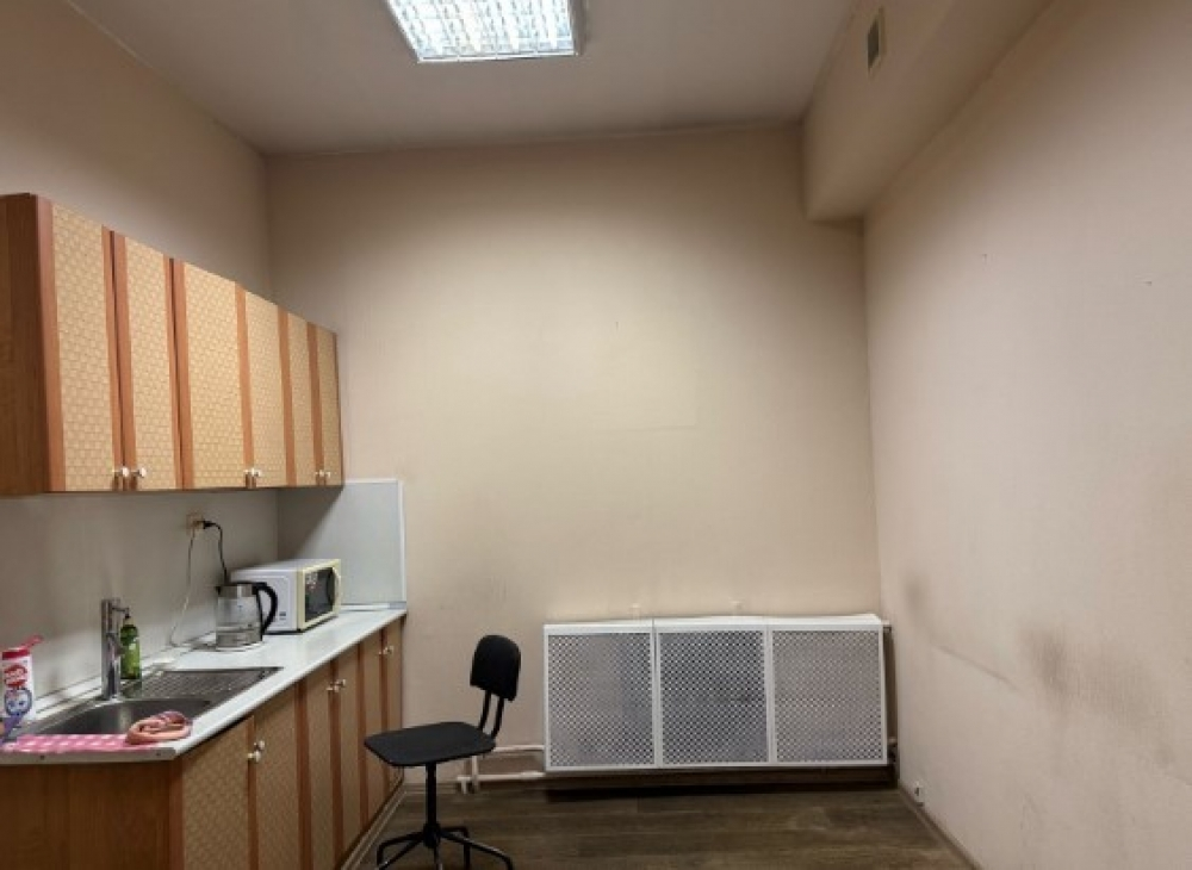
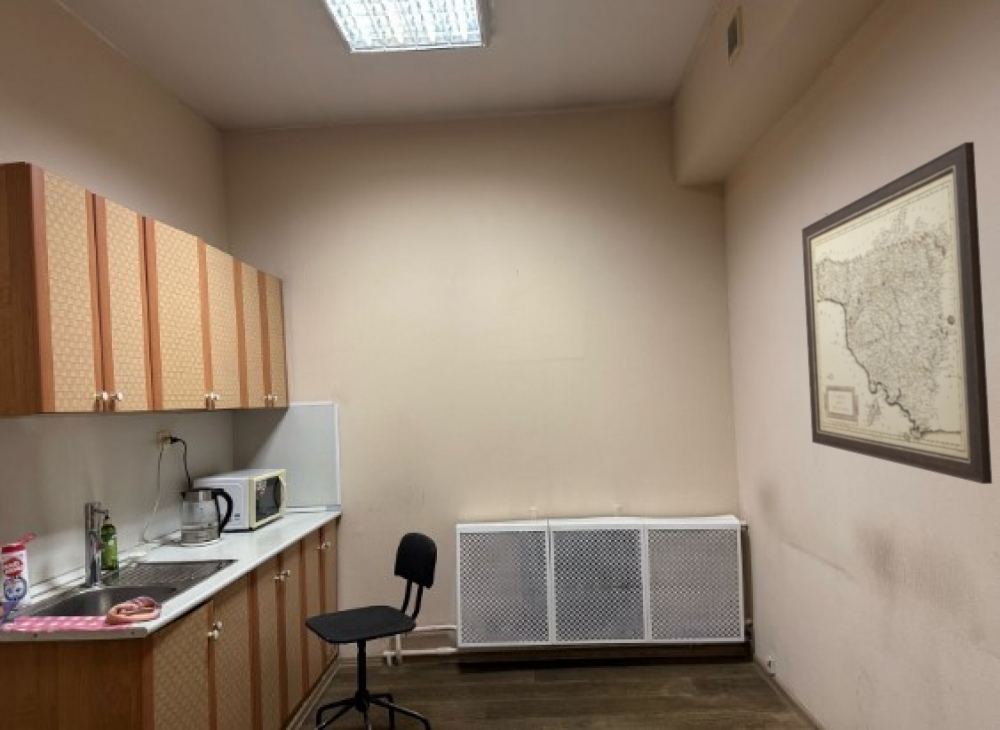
+ wall art [801,141,993,485]
